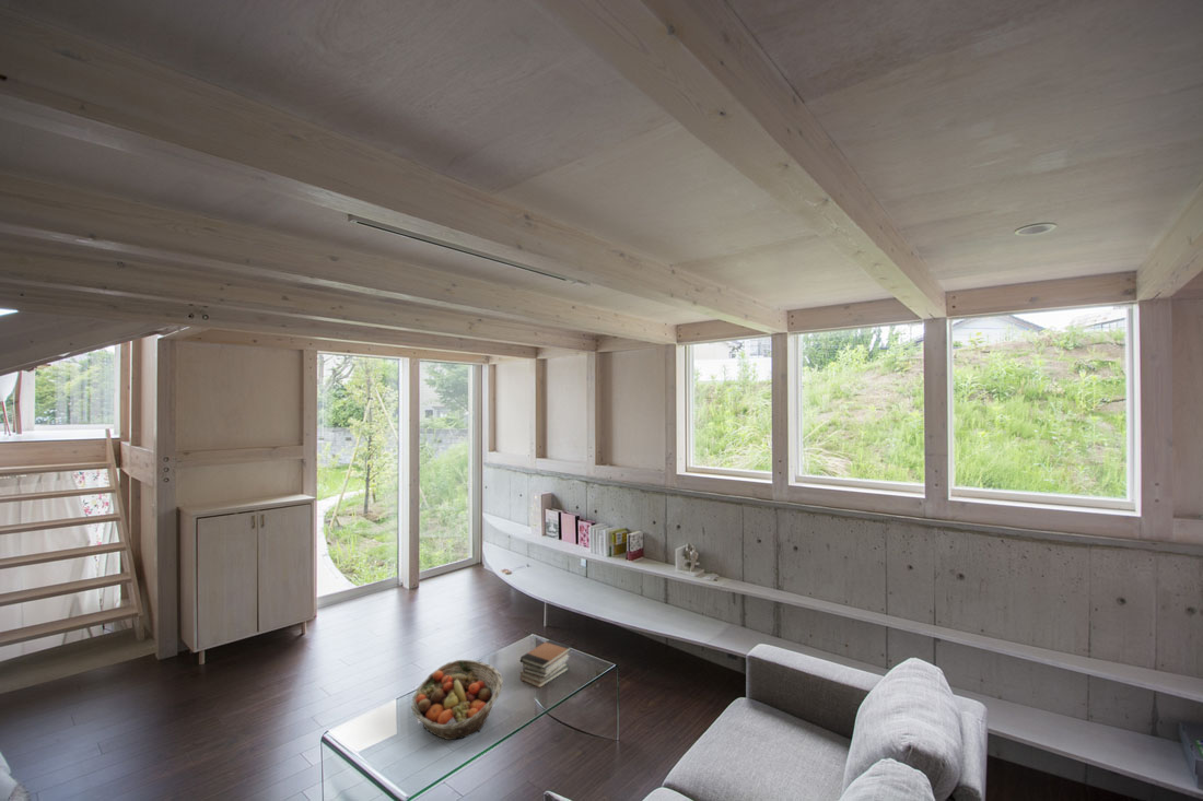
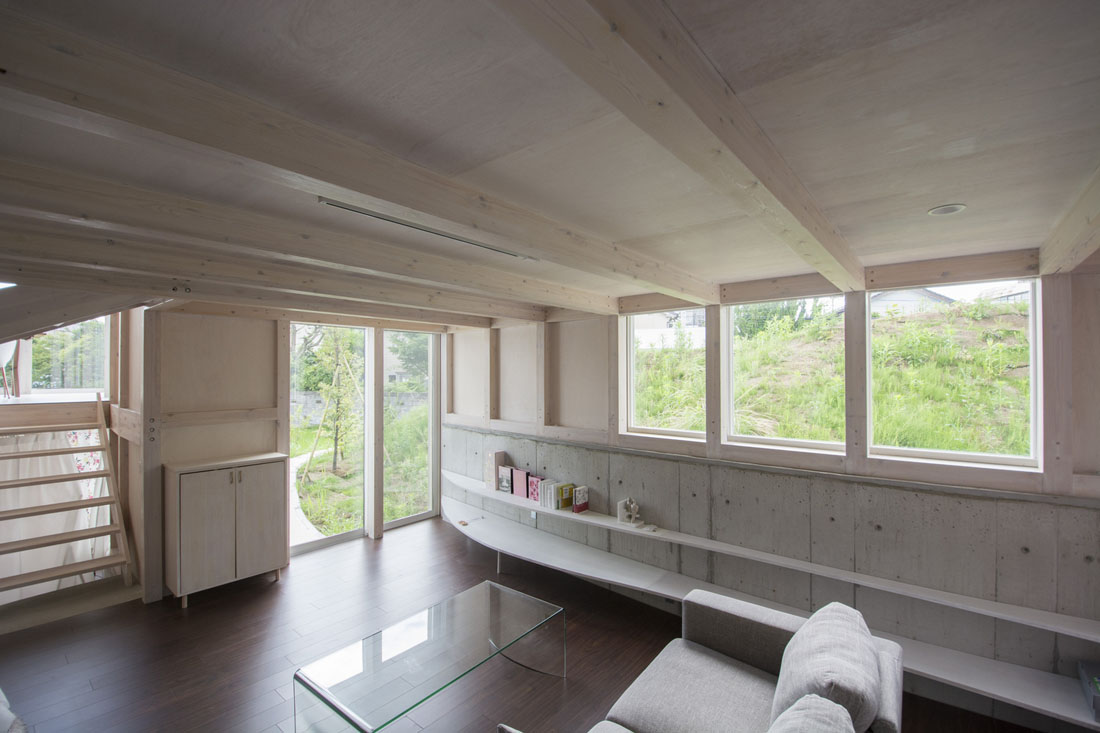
- book stack [519,638,573,688]
- fruit basket [410,659,503,741]
